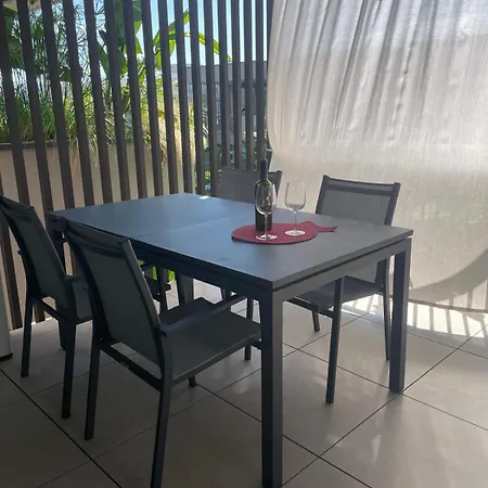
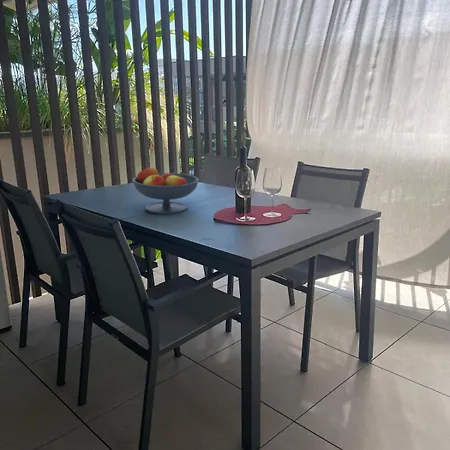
+ fruit bowl [131,166,200,215]
